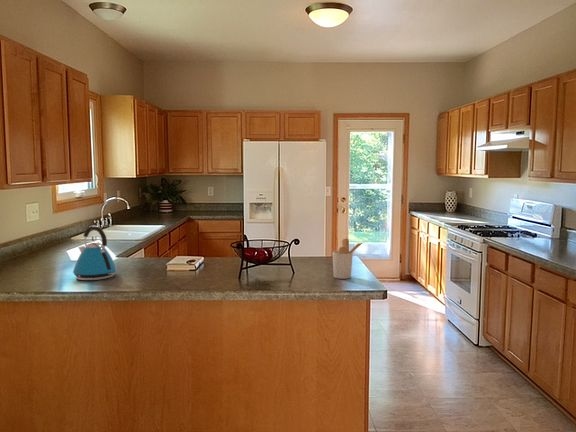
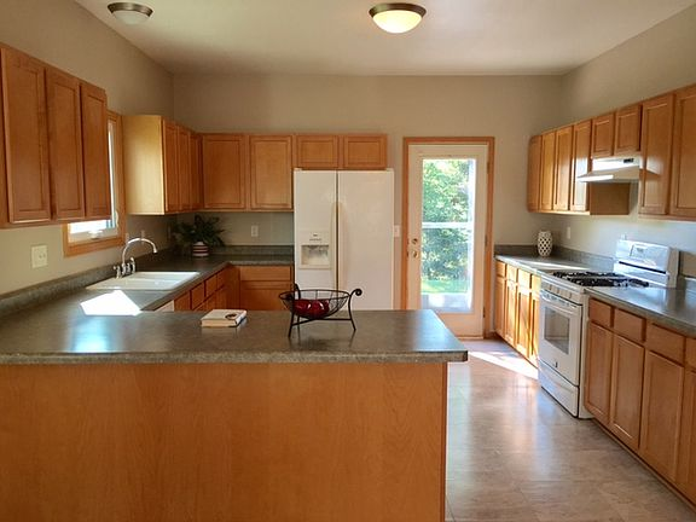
- utensil holder [332,237,365,280]
- kettle [72,225,118,281]
